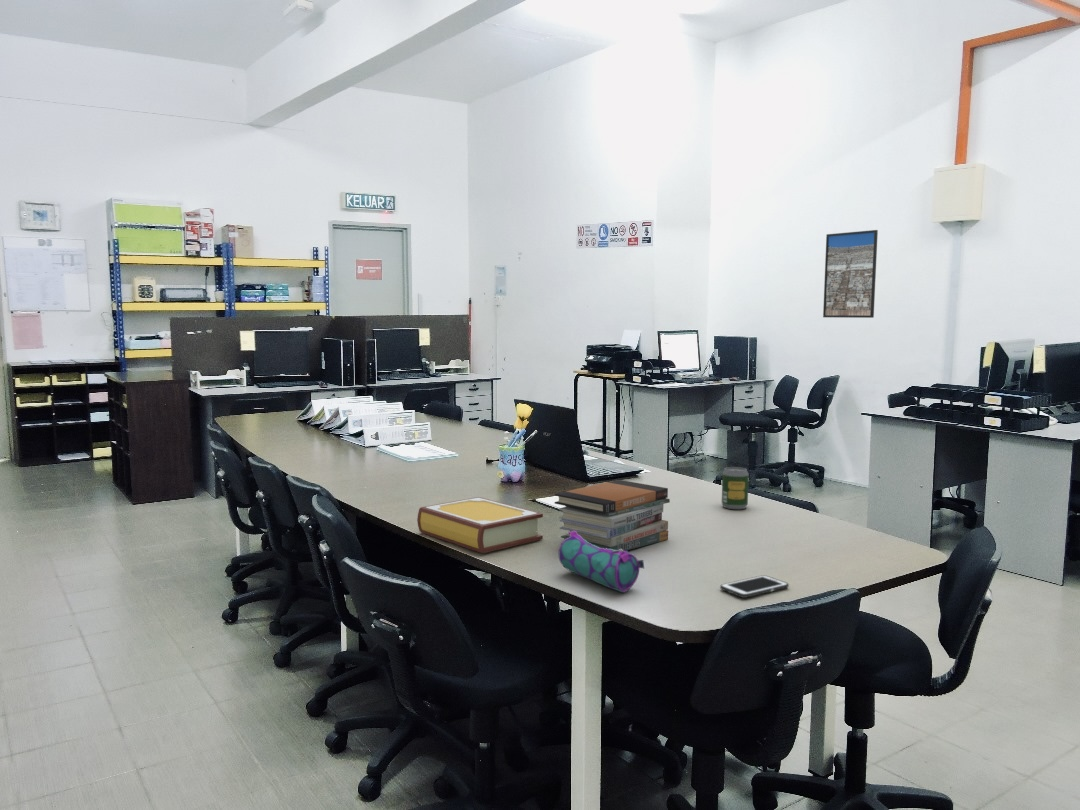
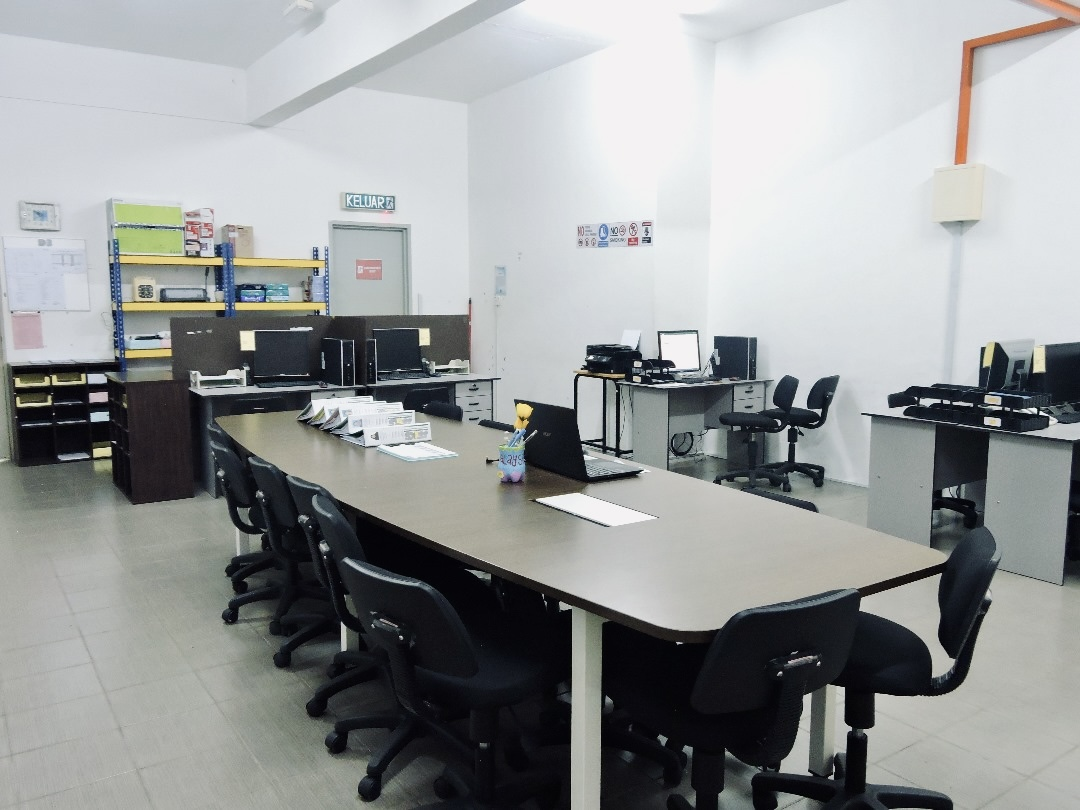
- book [416,496,544,554]
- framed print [822,229,879,319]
- soda can [721,466,750,510]
- cell phone [719,574,790,599]
- pencil case [557,531,645,594]
- book stack [554,479,671,551]
